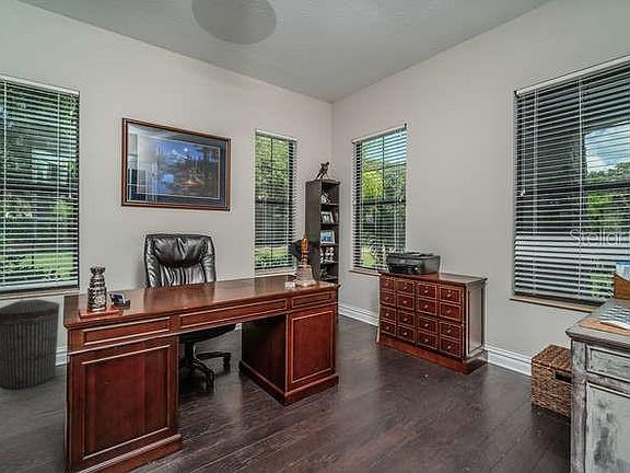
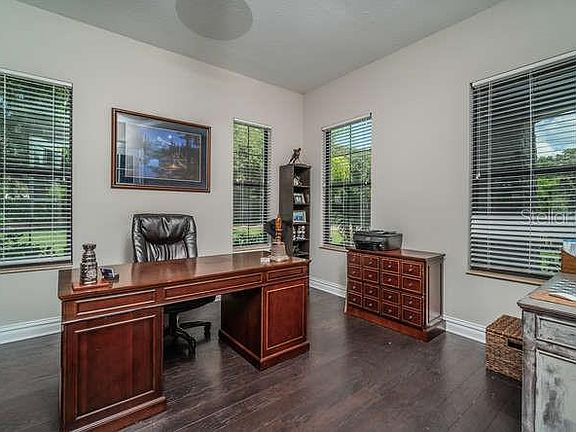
- trash can [0,295,60,391]
